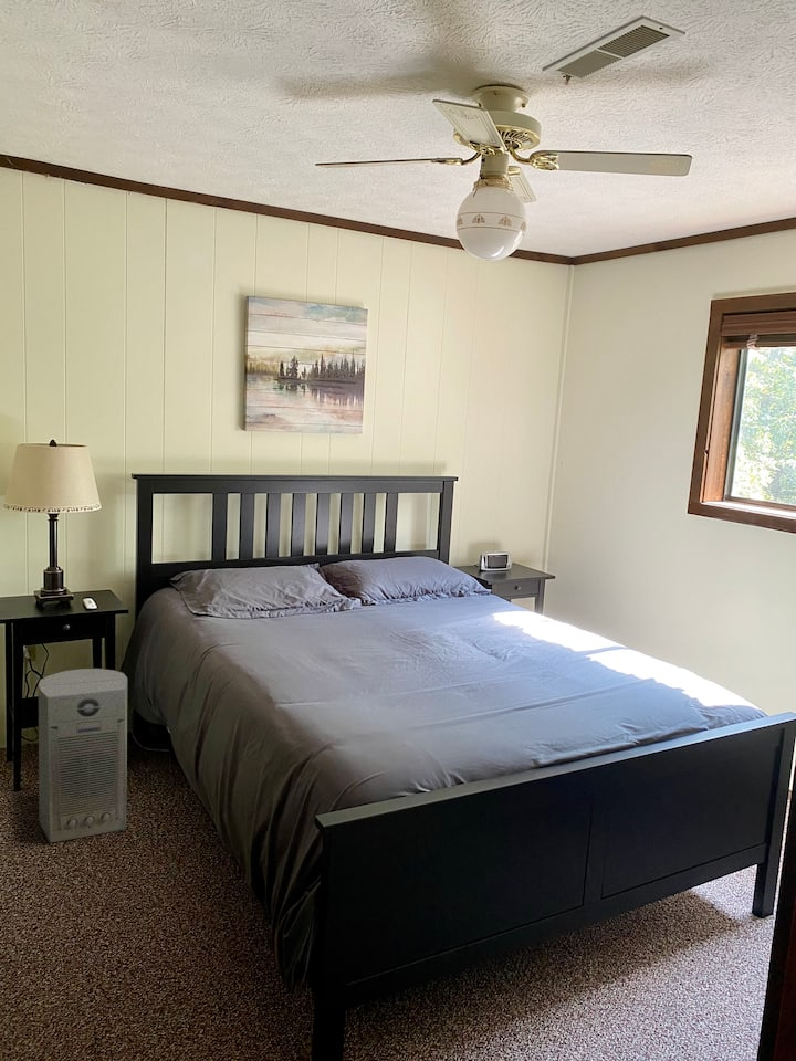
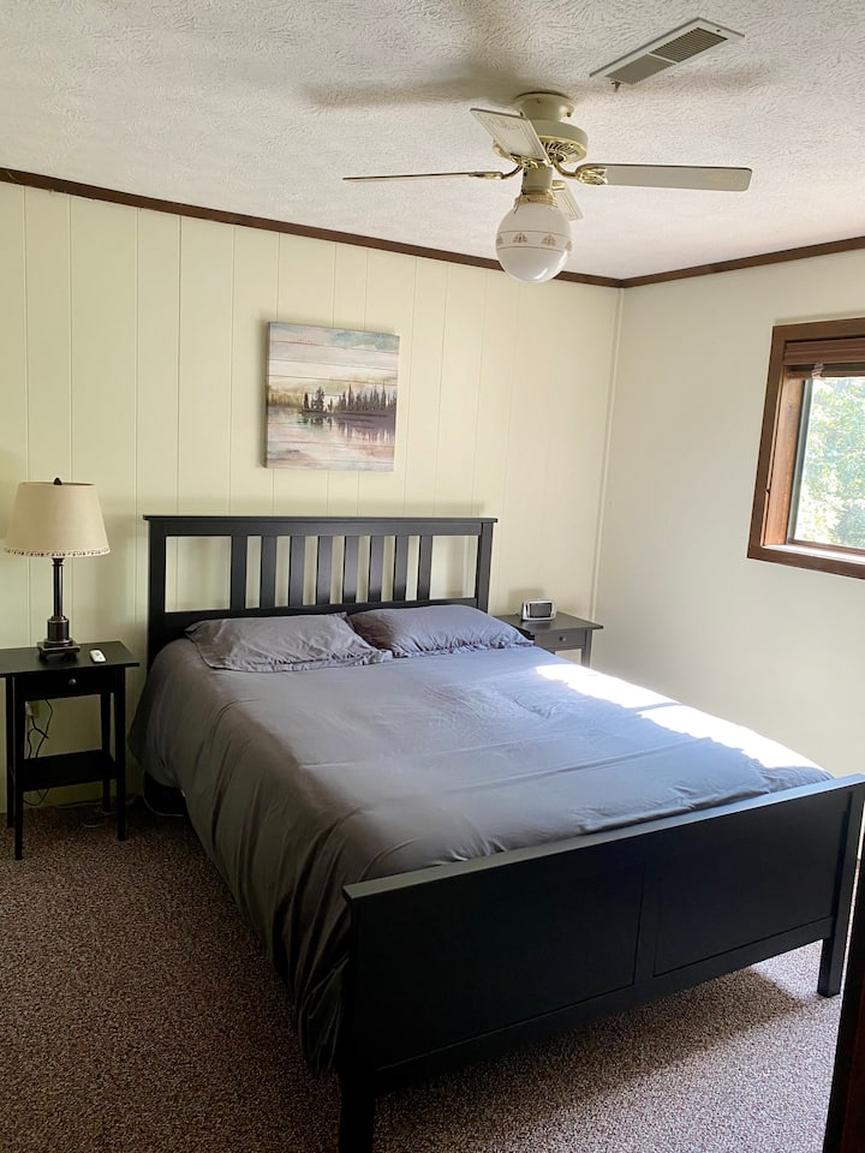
- fan [38,668,128,844]
